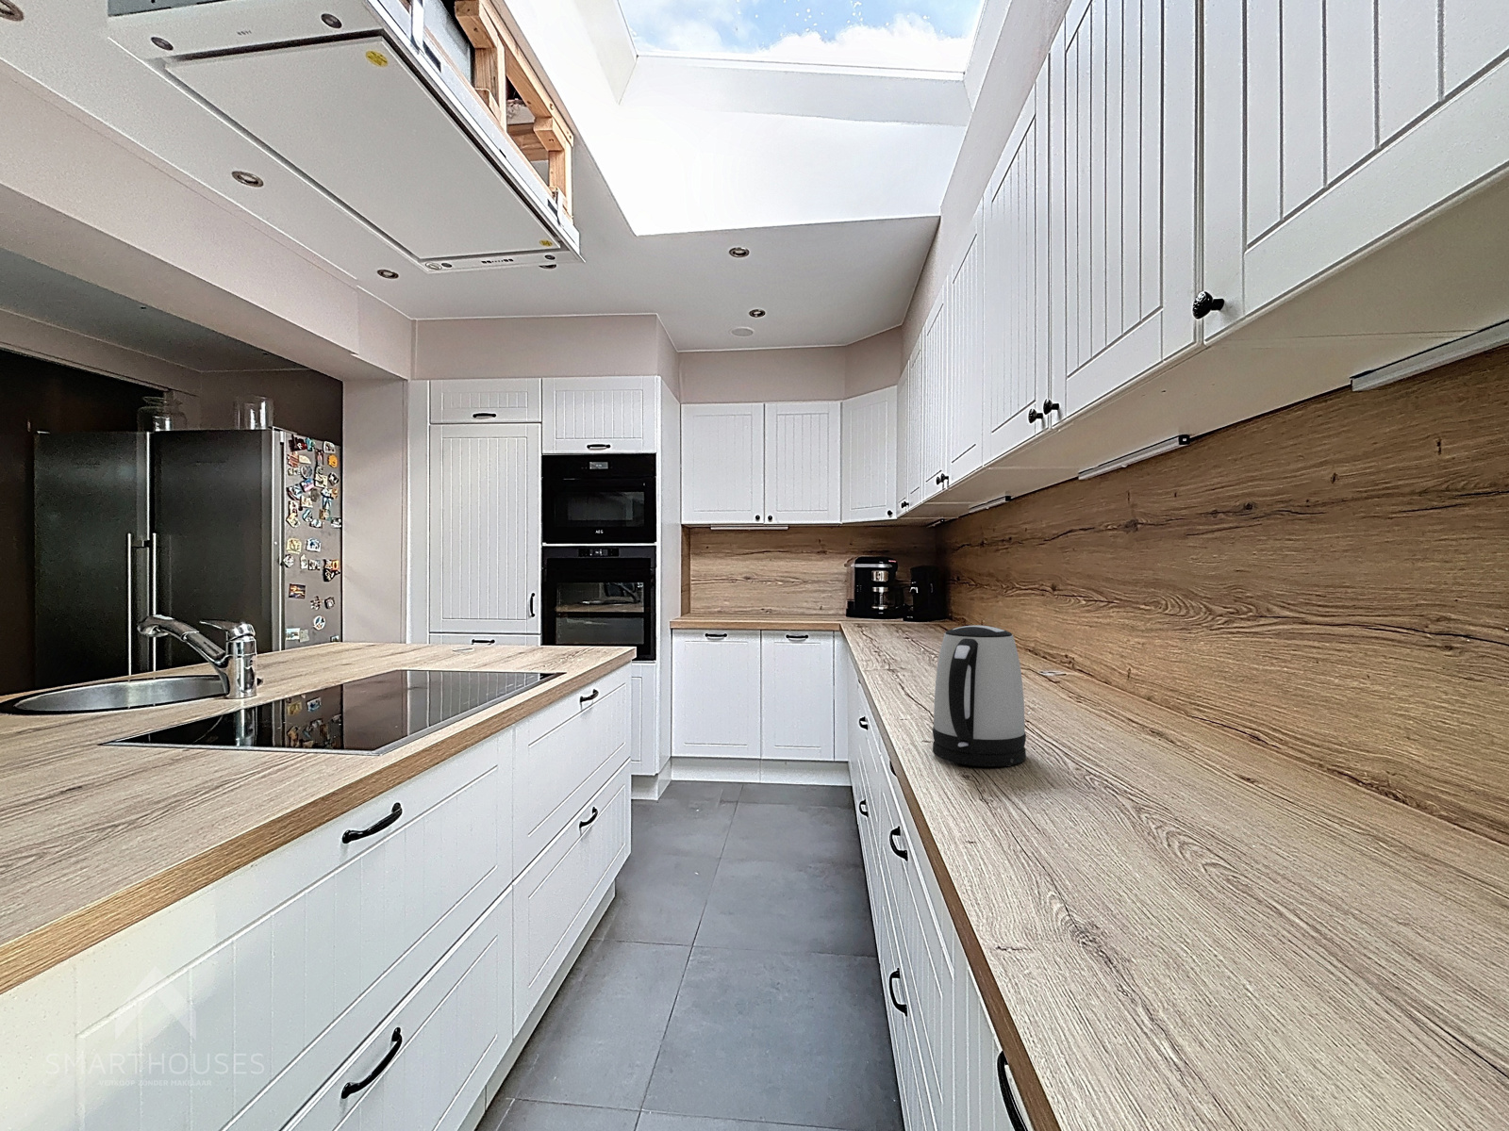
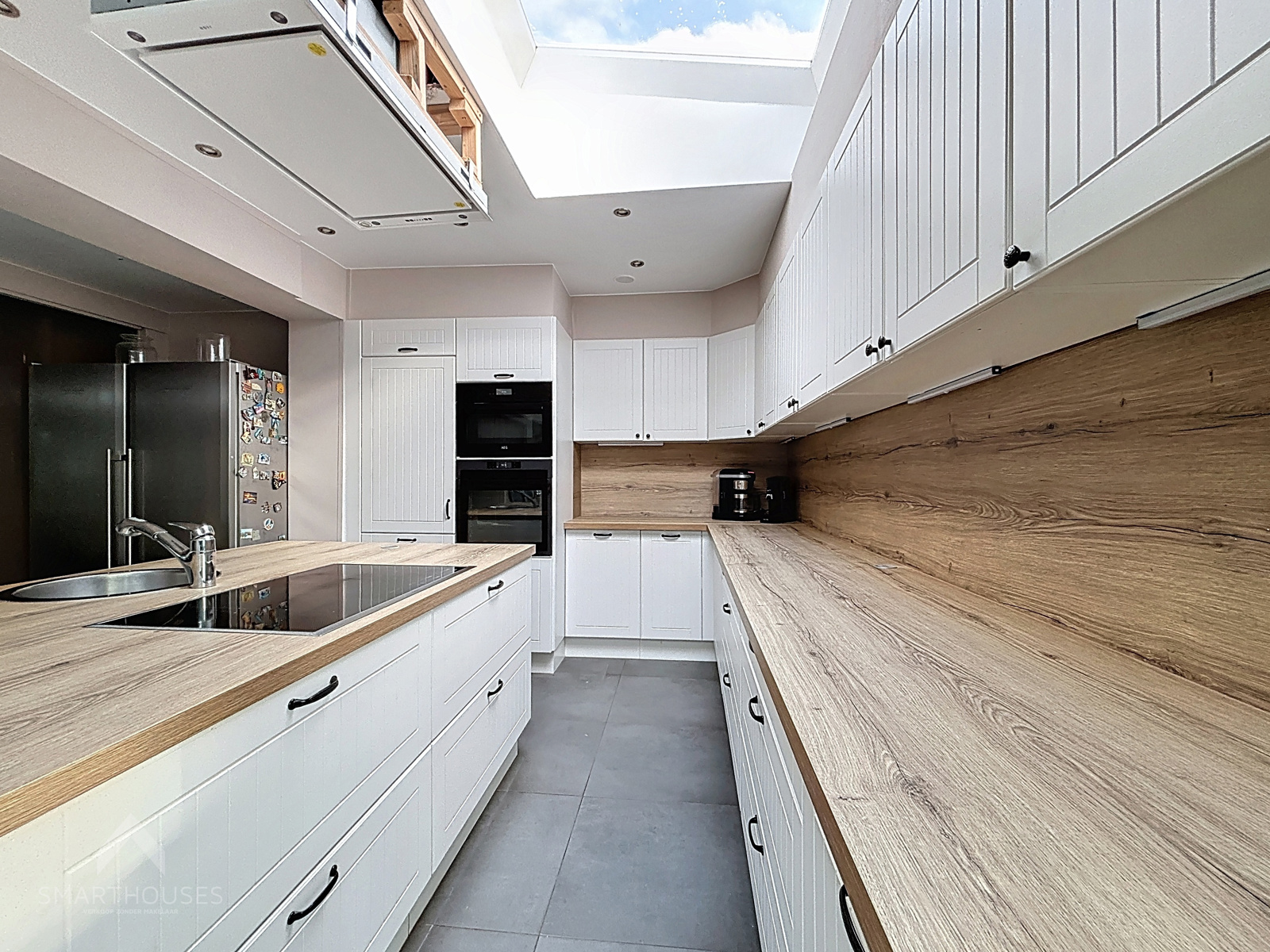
- kettle [932,625,1027,767]
